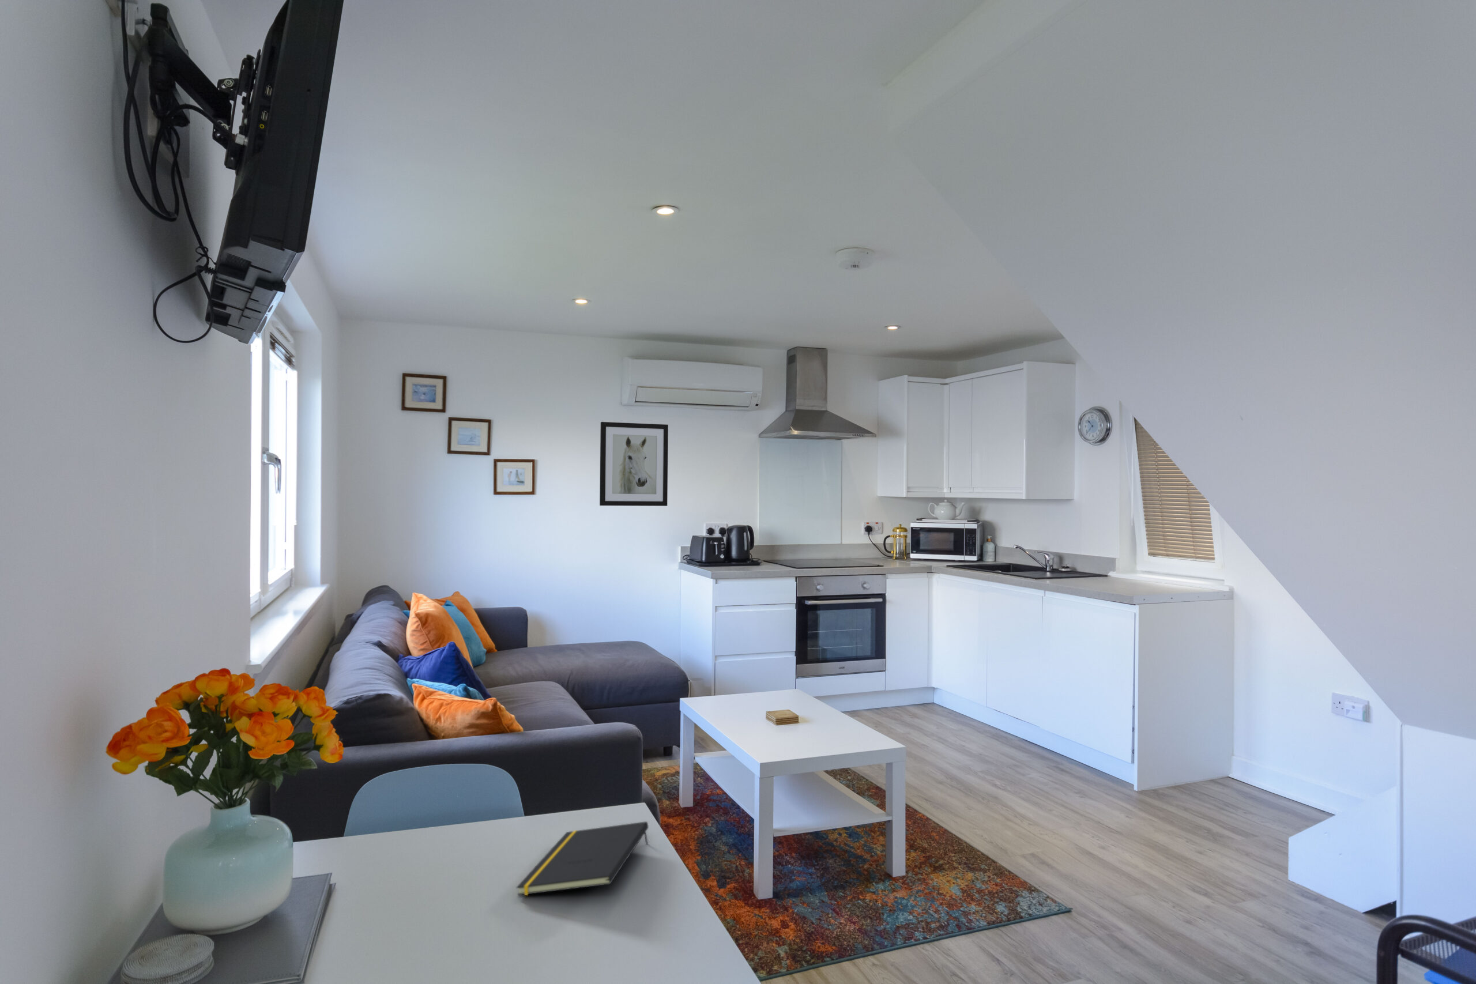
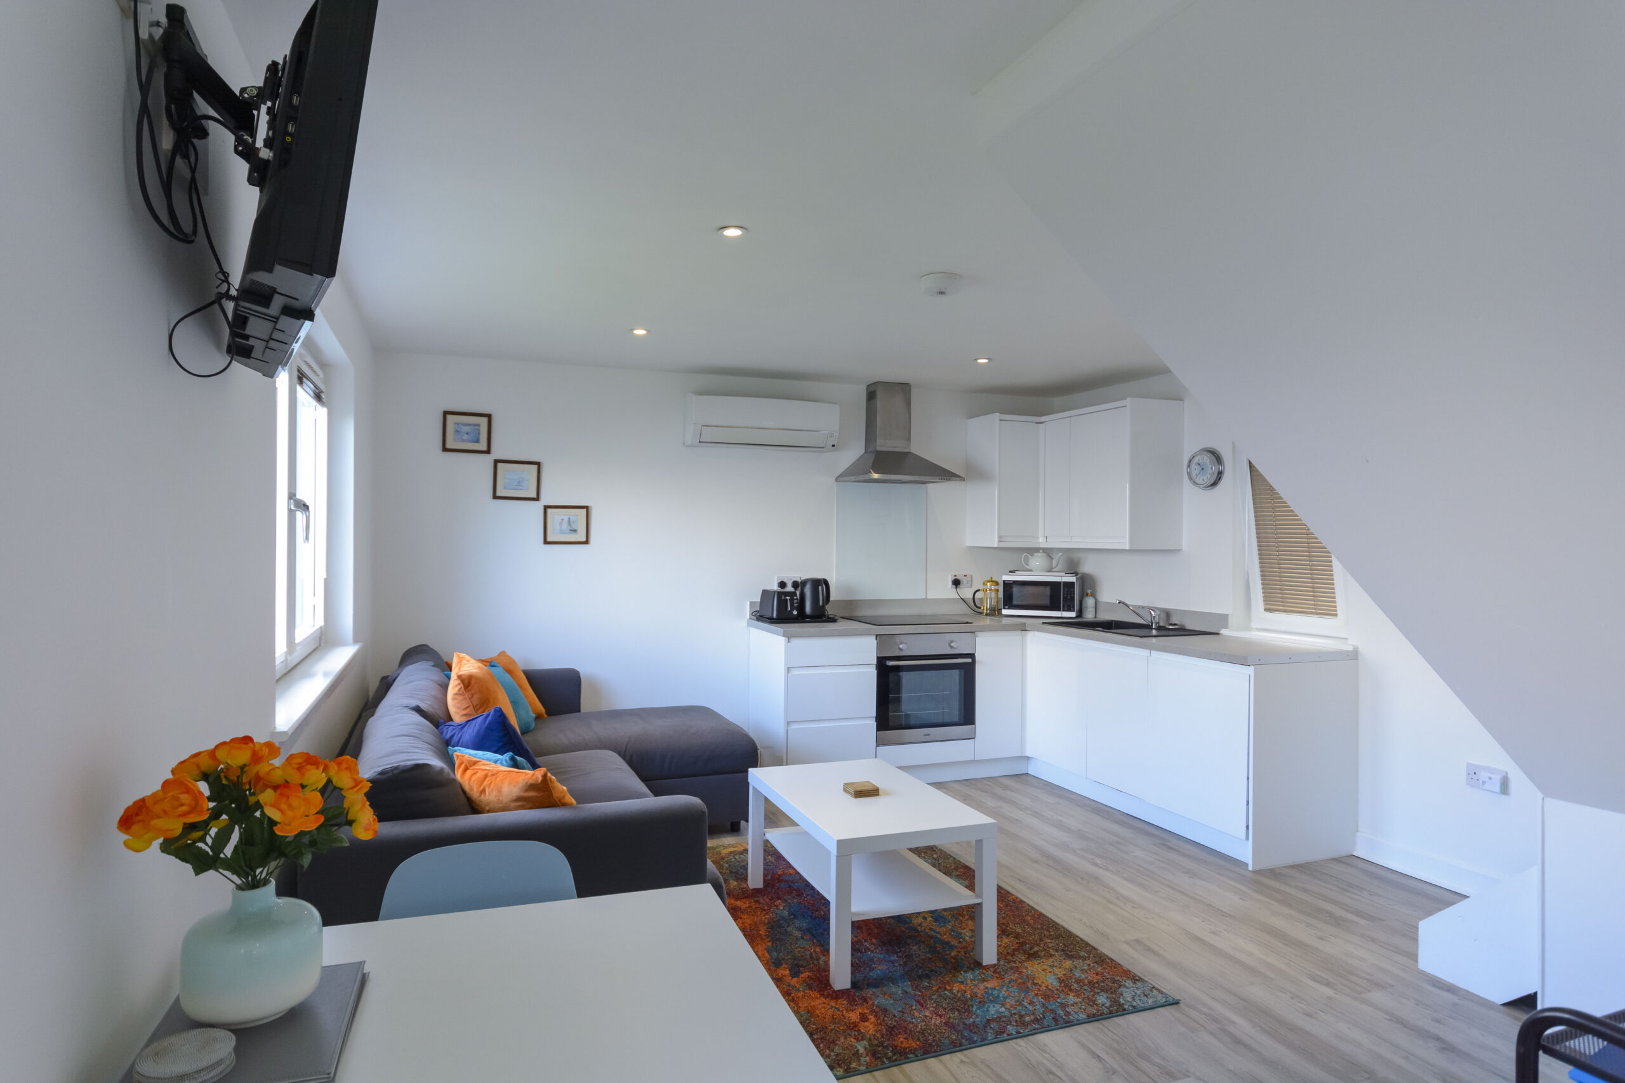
- notepad [516,820,649,896]
- wall art [599,422,669,506]
